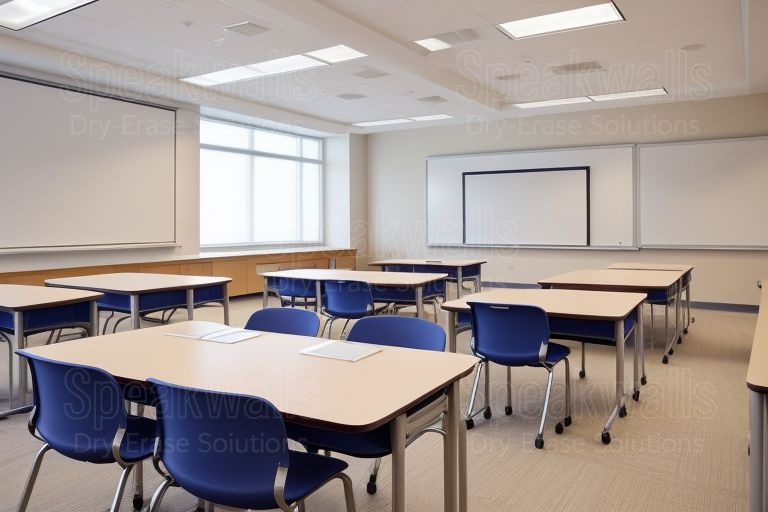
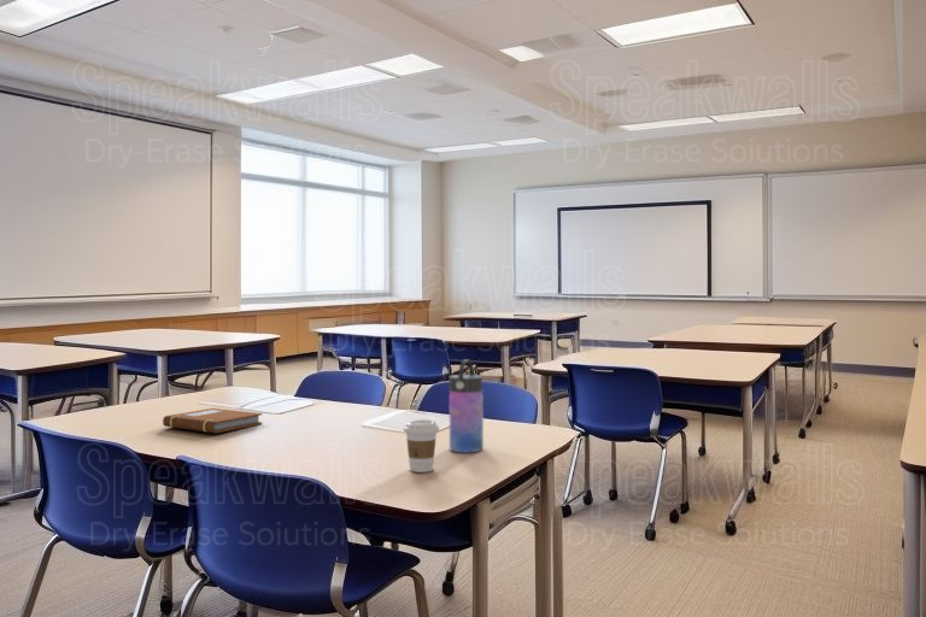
+ coffee cup [403,418,440,474]
+ notebook [162,407,263,434]
+ water bottle [449,358,485,453]
